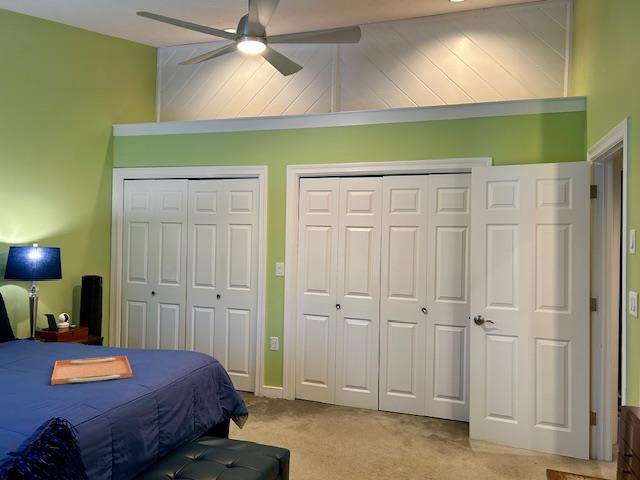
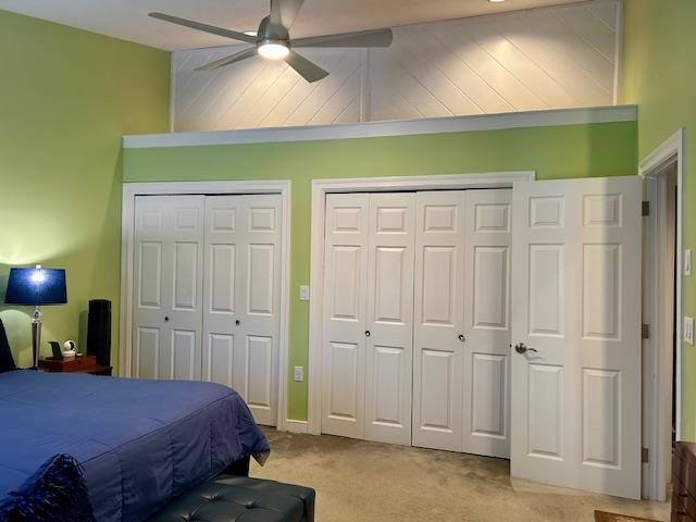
- serving tray [50,355,133,386]
